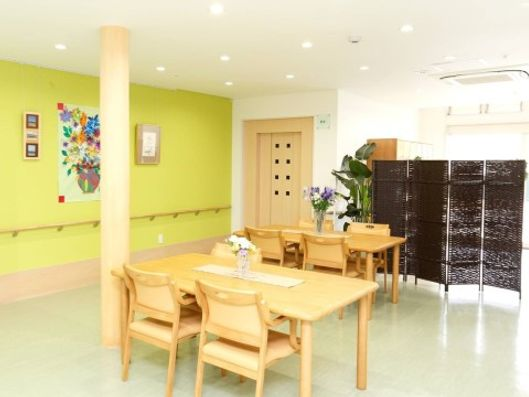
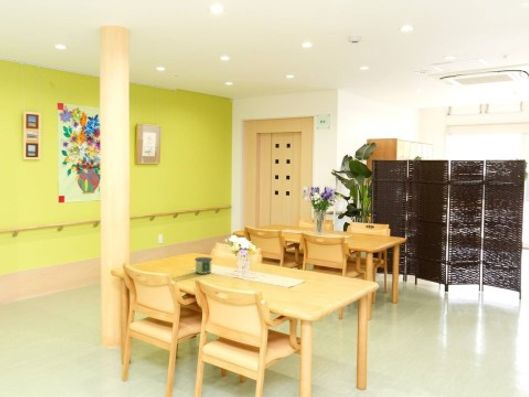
+ candle [194,256,213,275]
